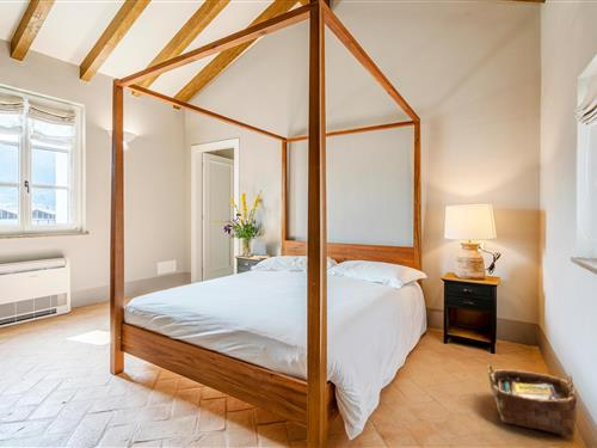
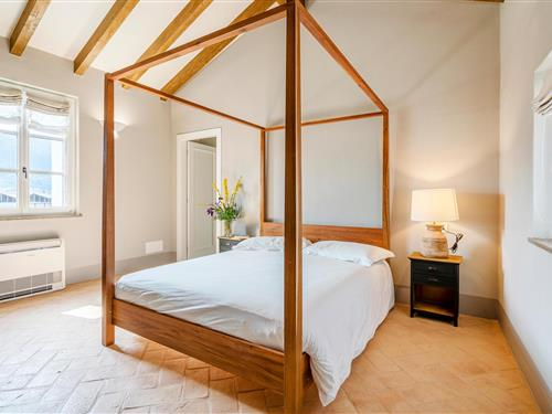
- woven basket [486,364,578,438]
